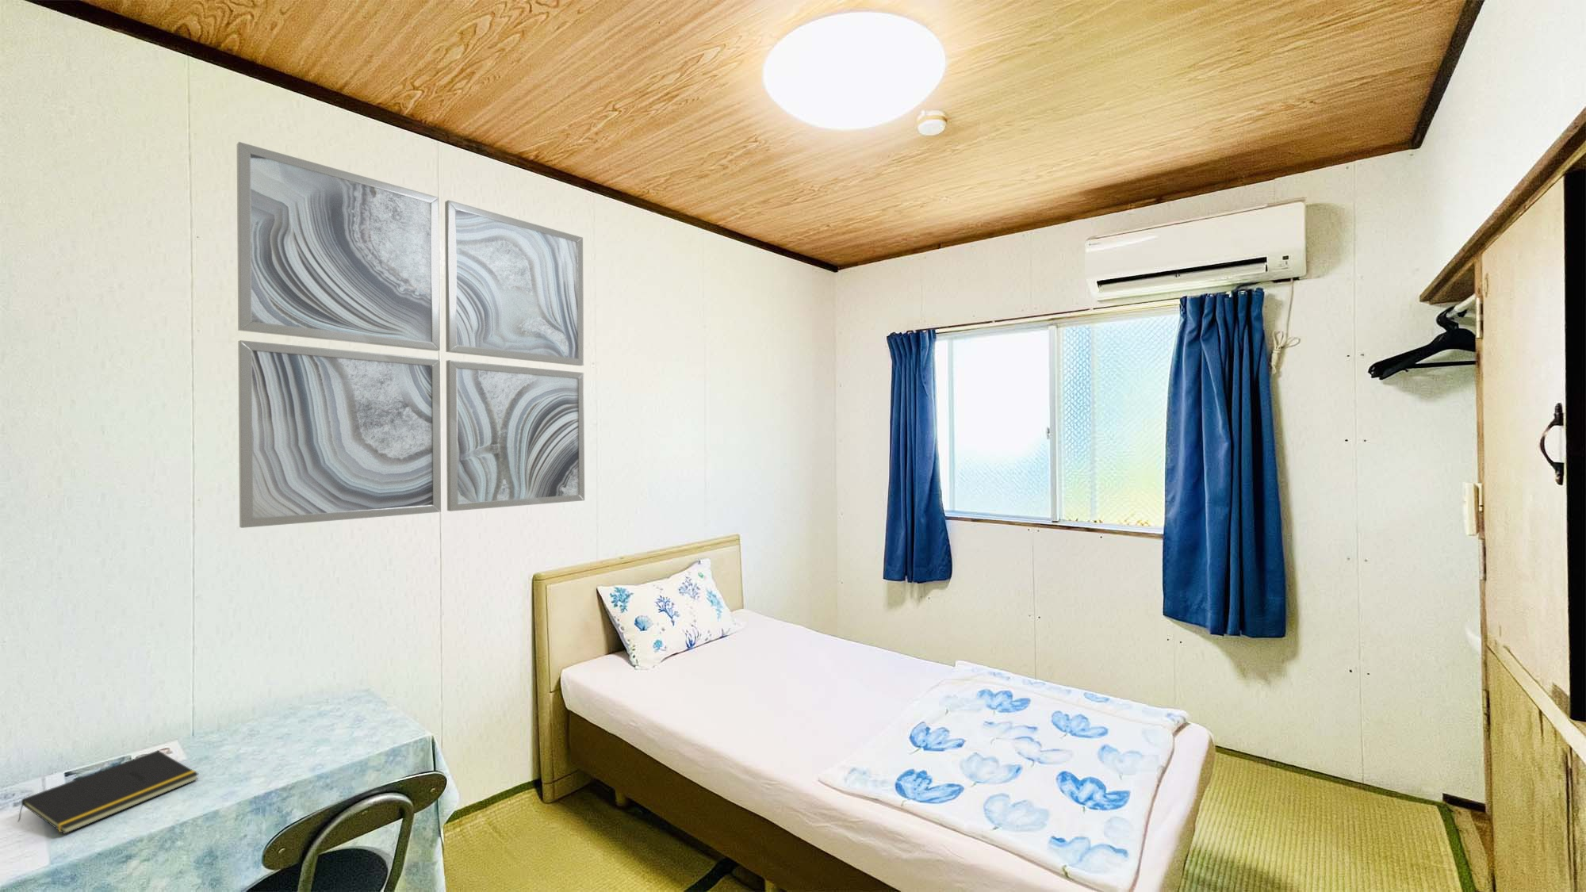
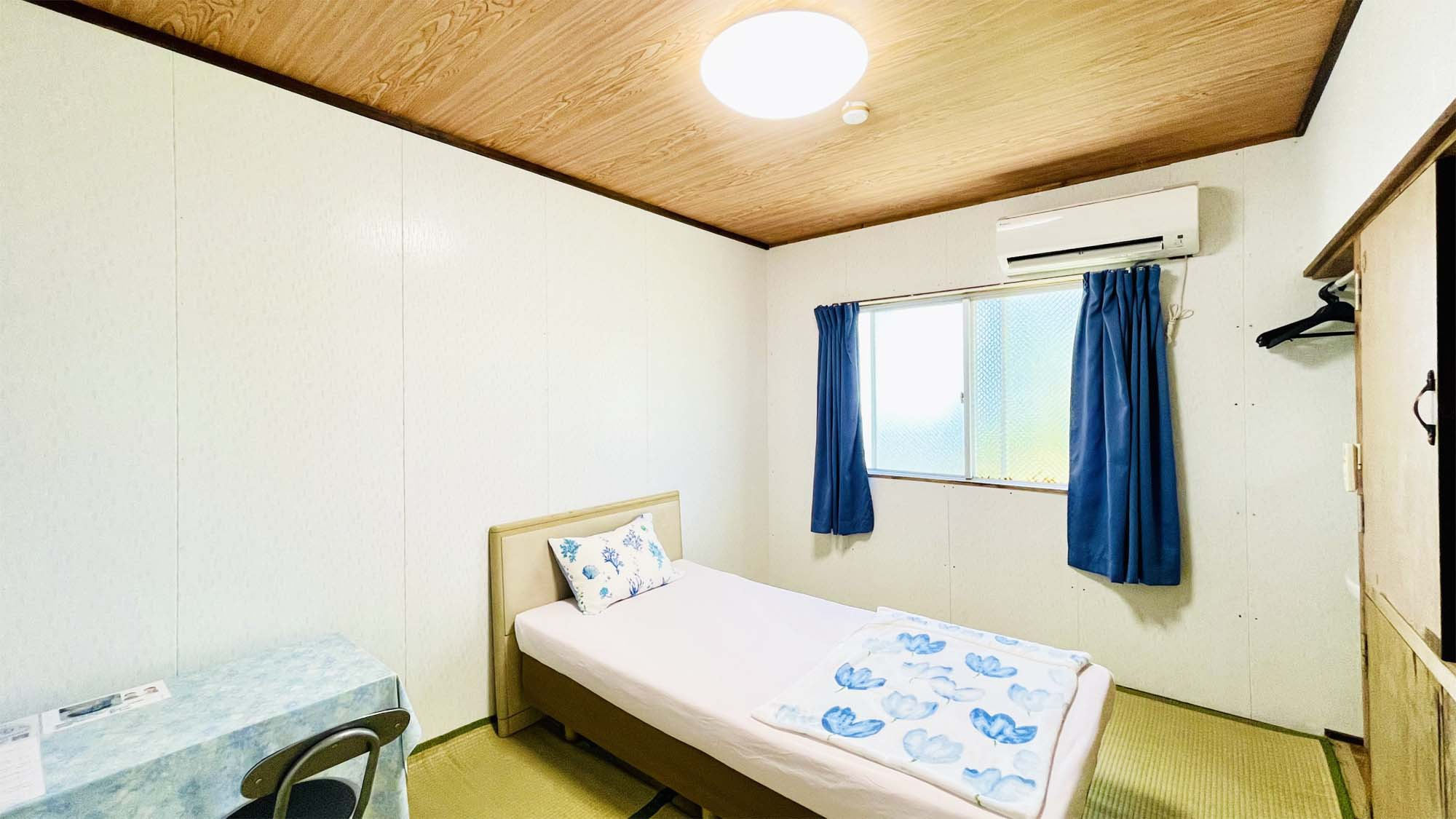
- notepad [16,749,199,835]
- wall art [236,142,585,529]
